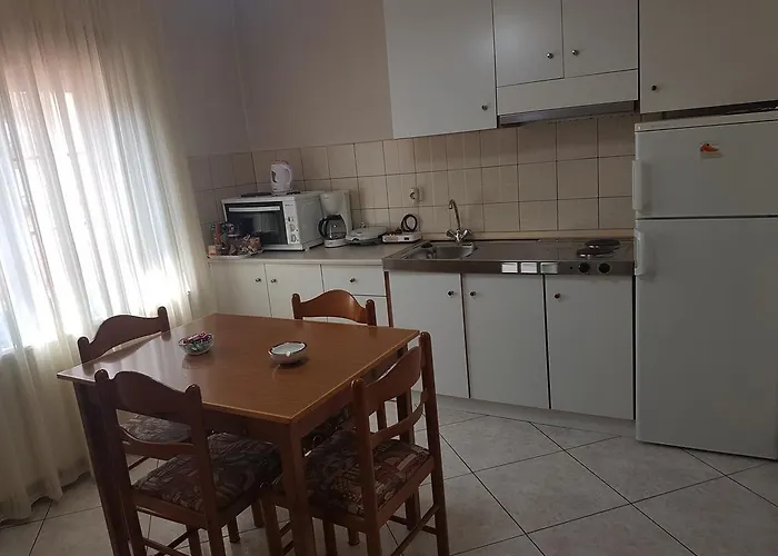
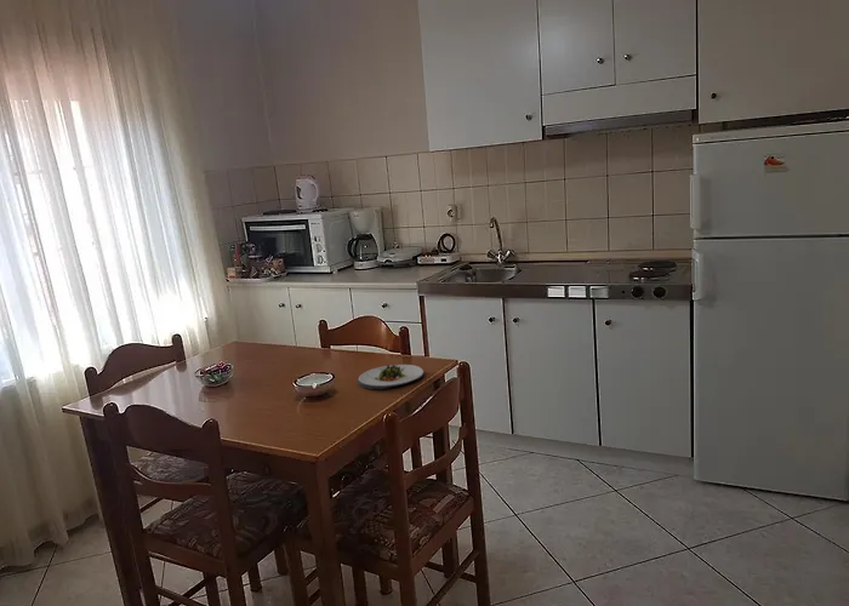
+ salad plate [357,364,424,390]
